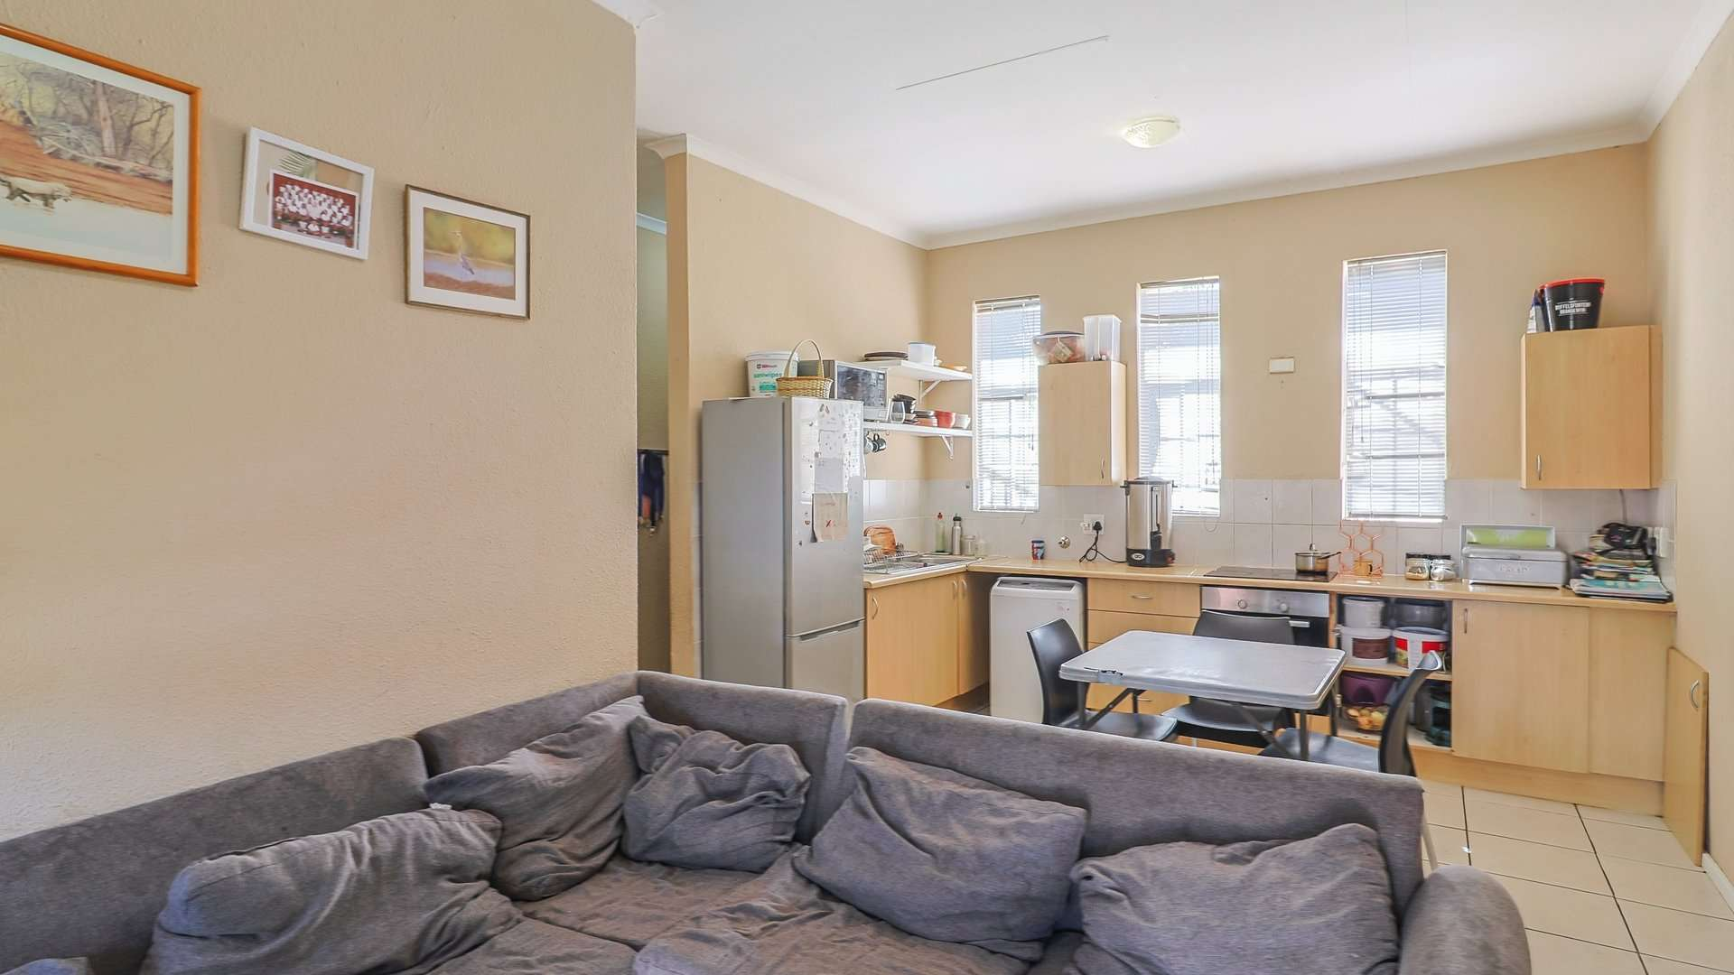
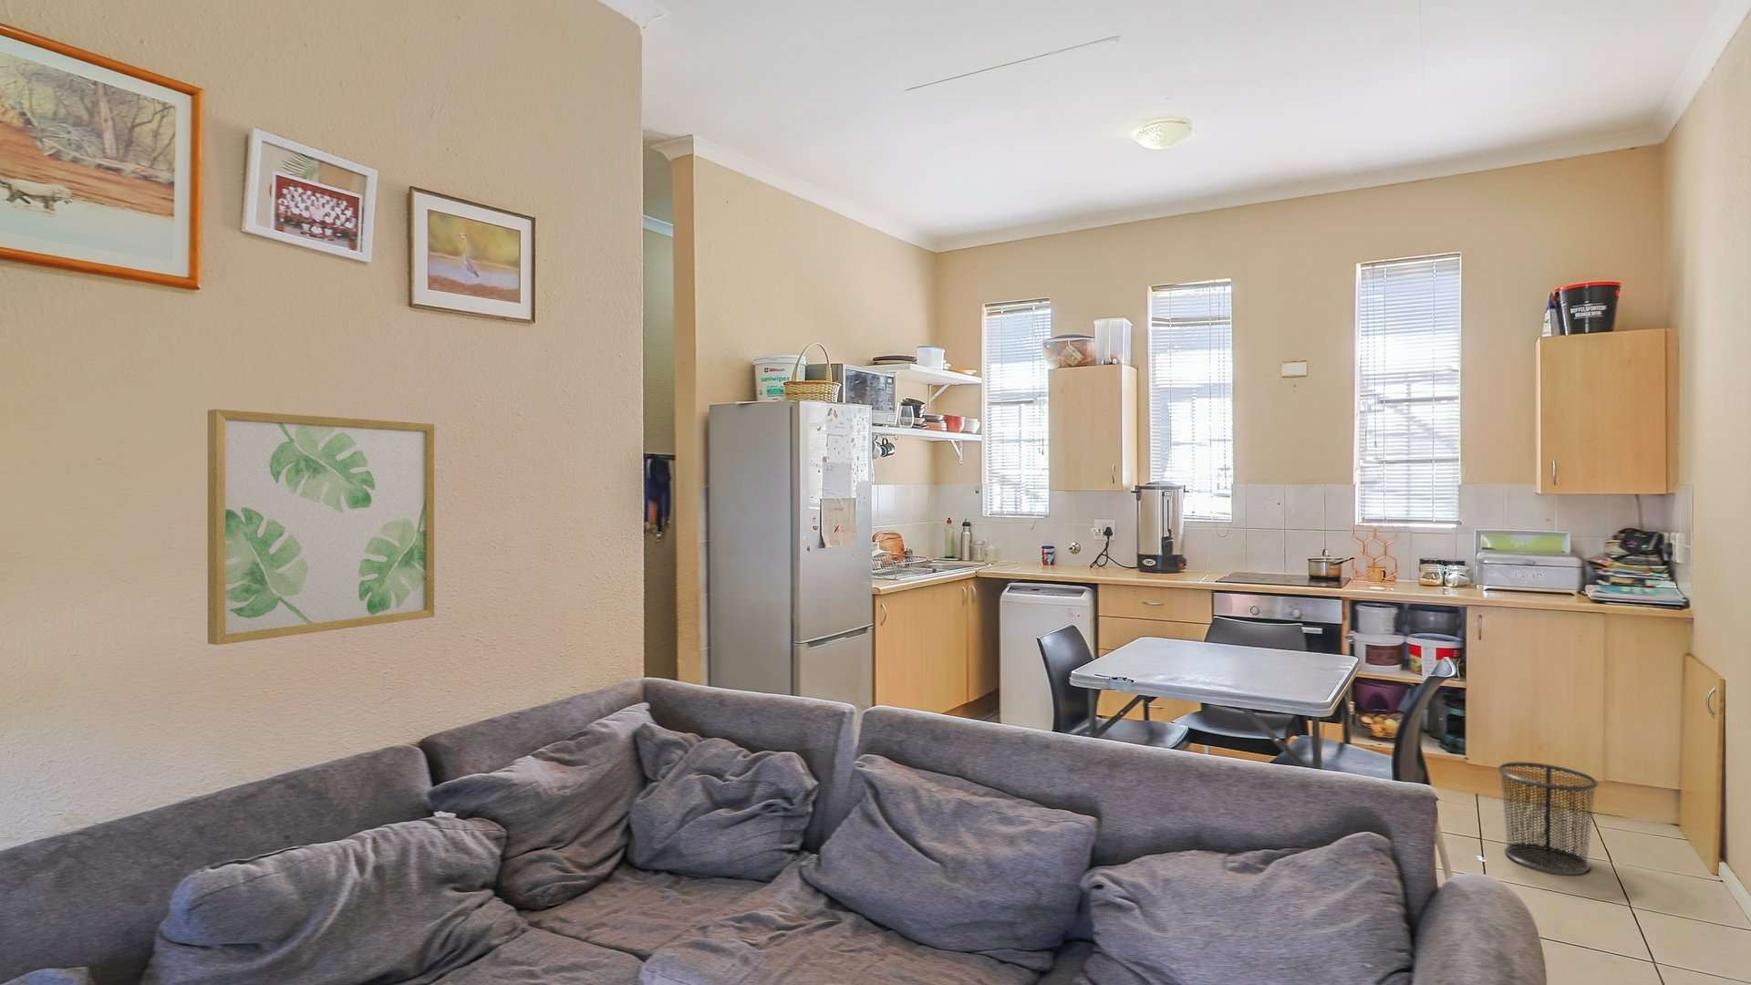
+ waste bin [1496,761,1598,874]
+ wall art [207,409,435,646]
